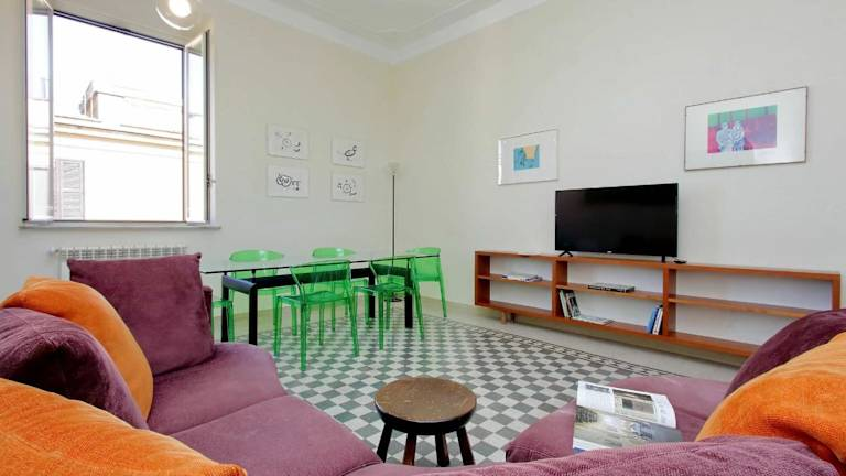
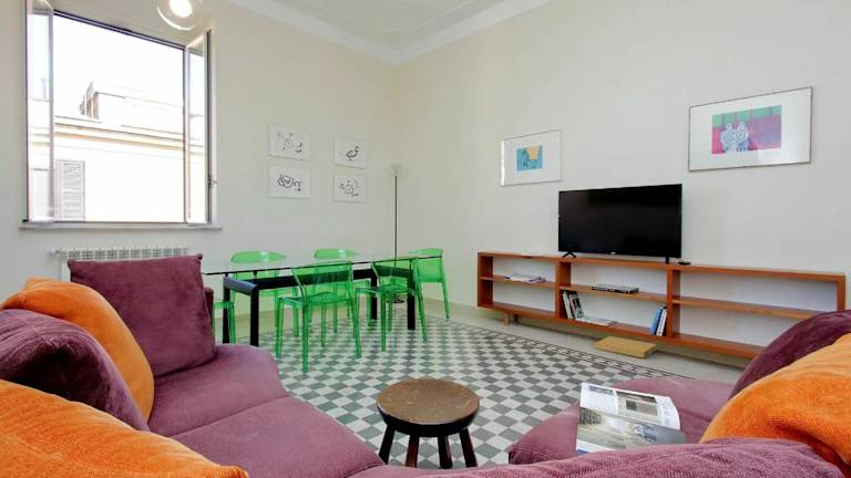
+ cardboard box [594,335,658,360]
